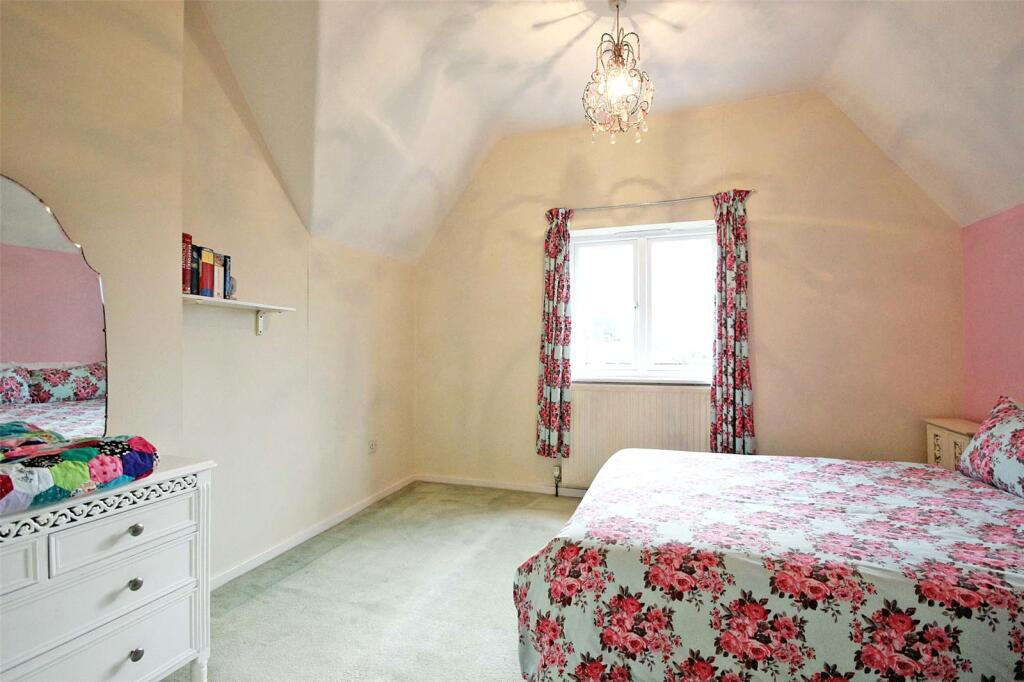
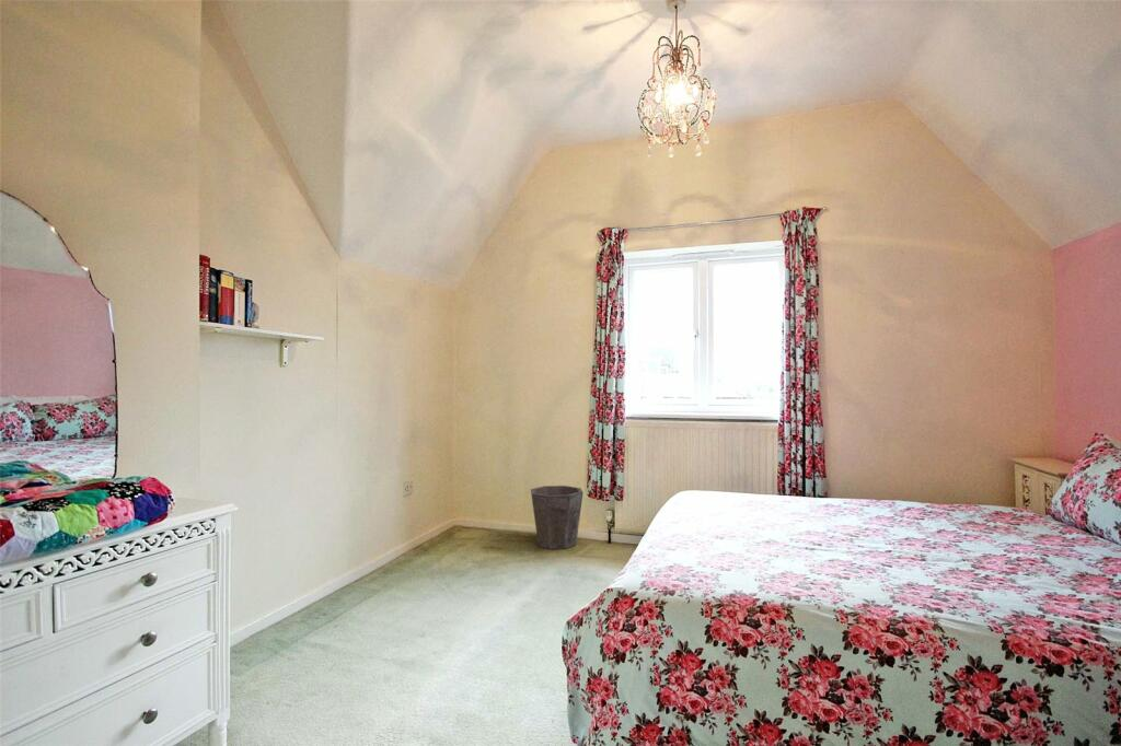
+ waste bin [530,485,583,550]
